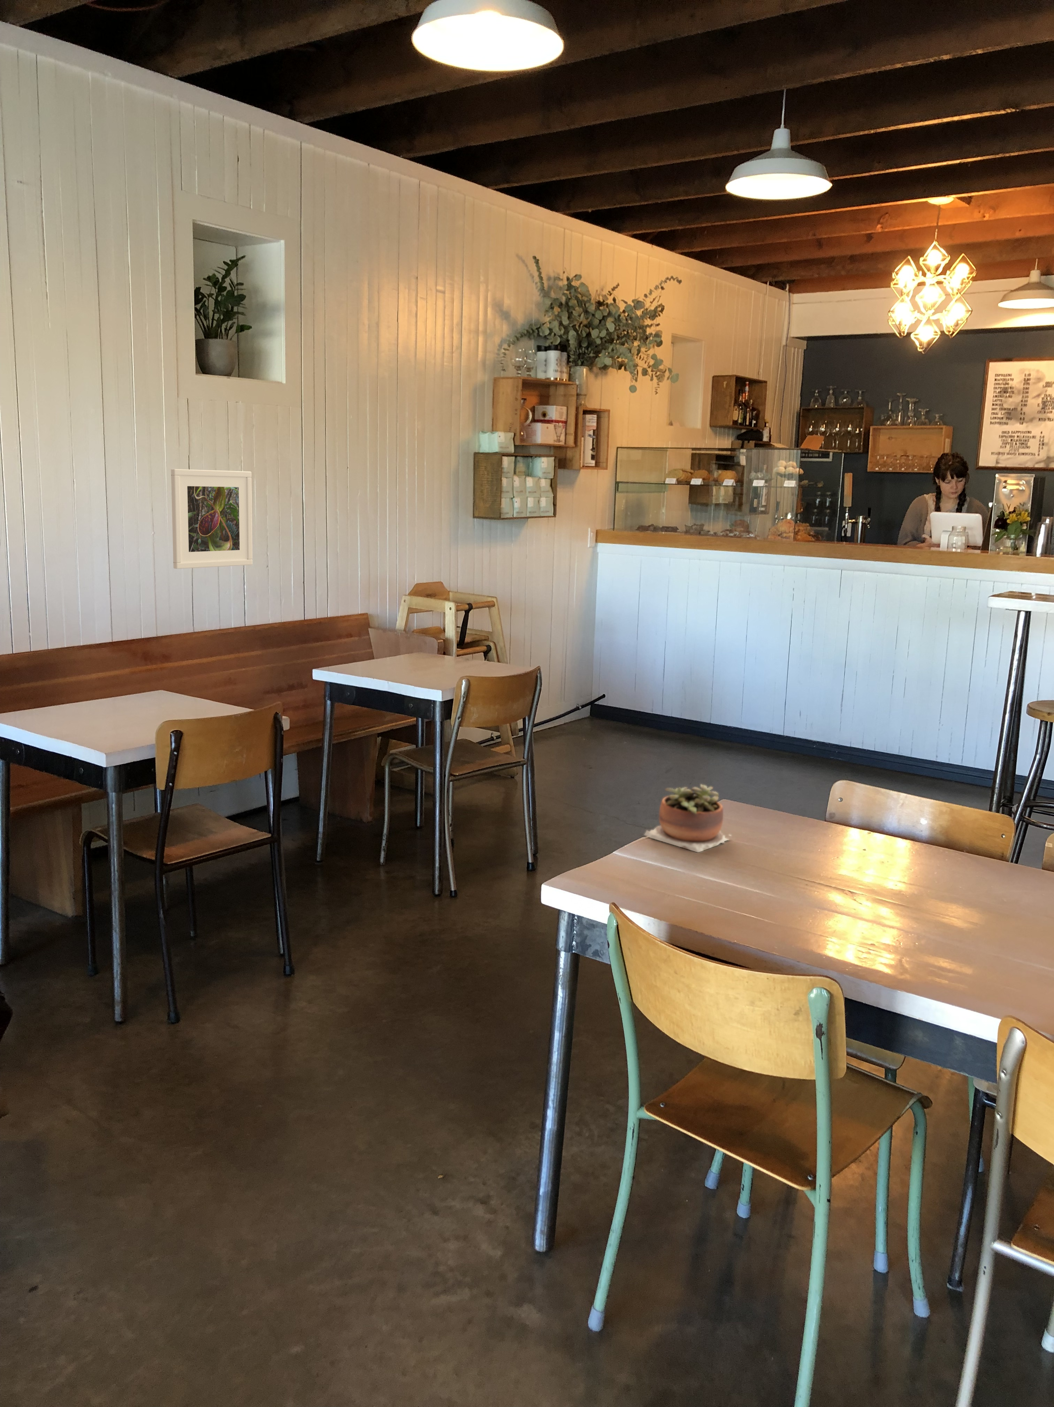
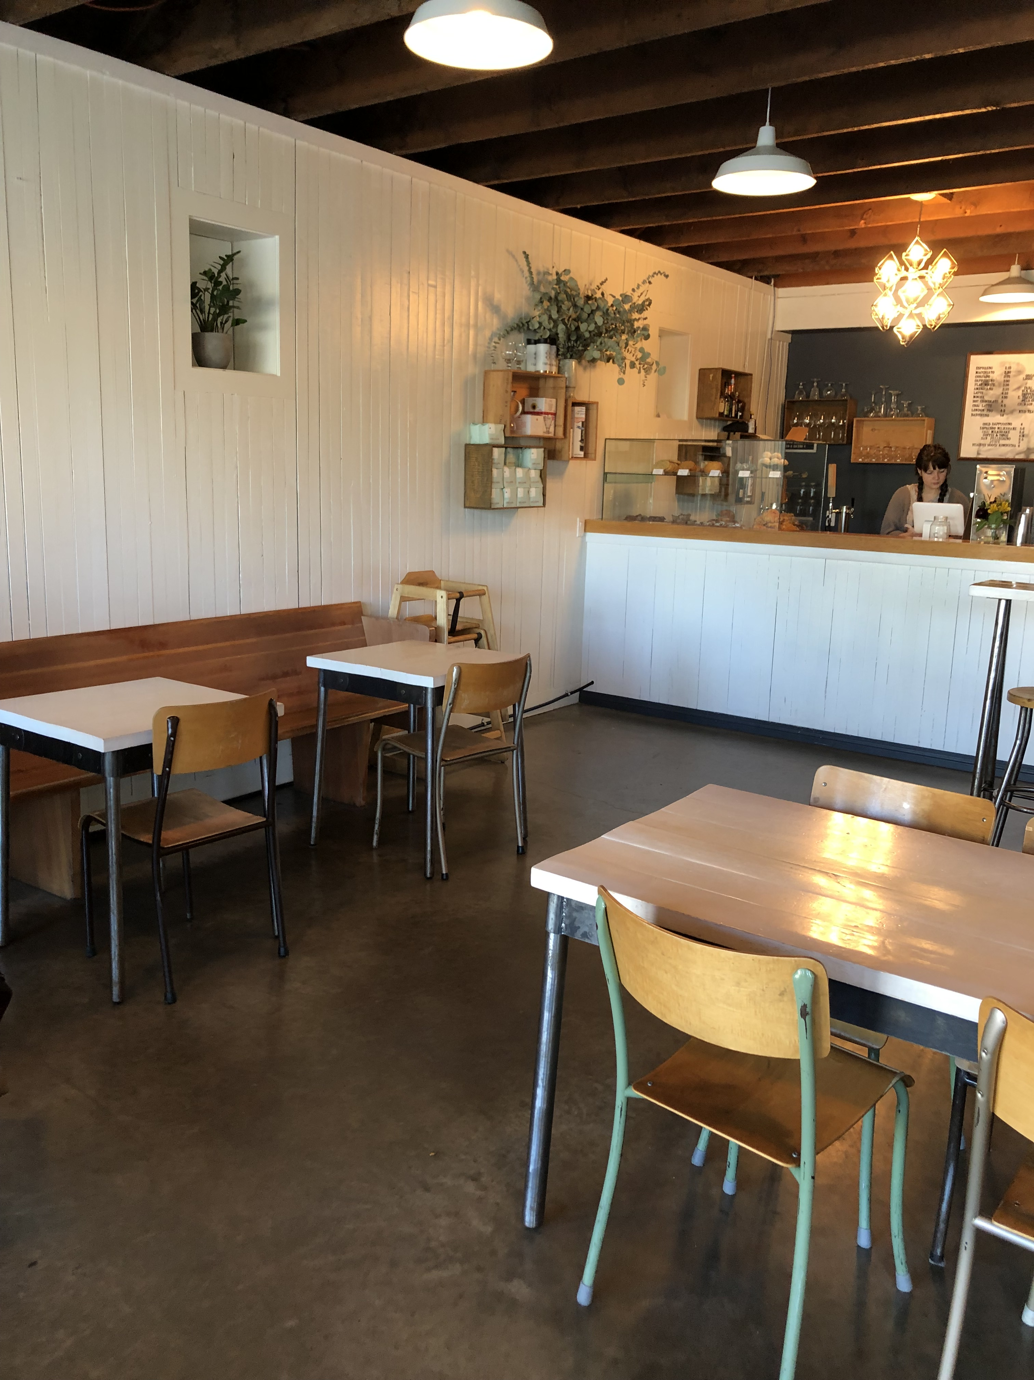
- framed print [170,469,252,569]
- succulent plant [643,783,732,853]
